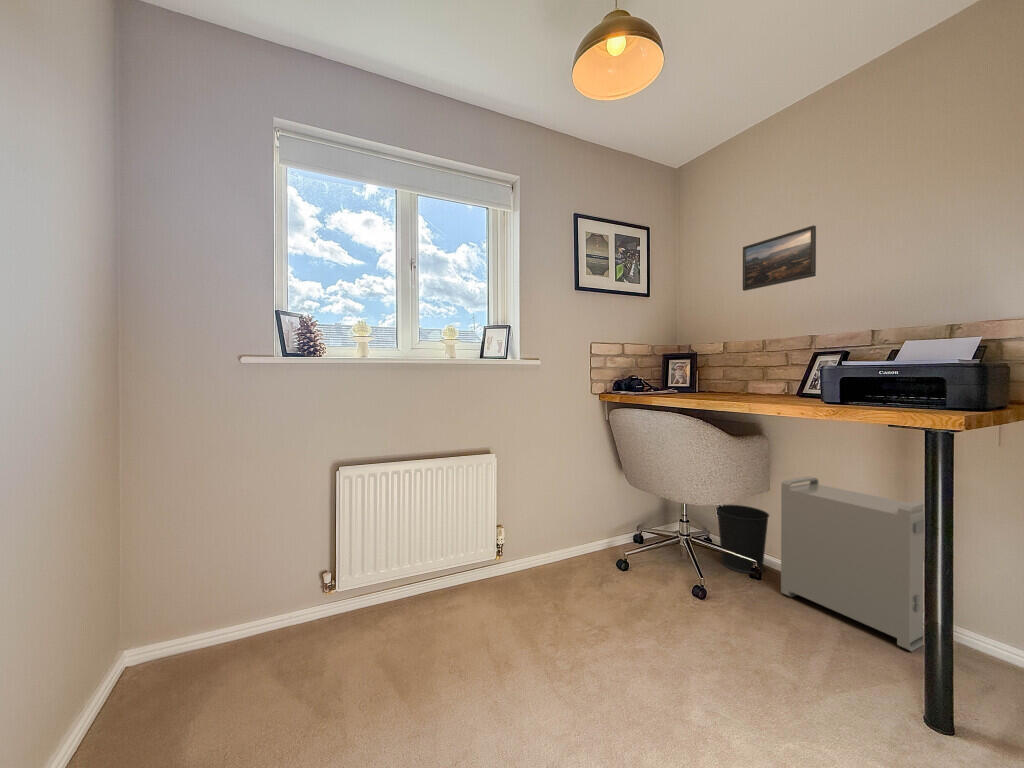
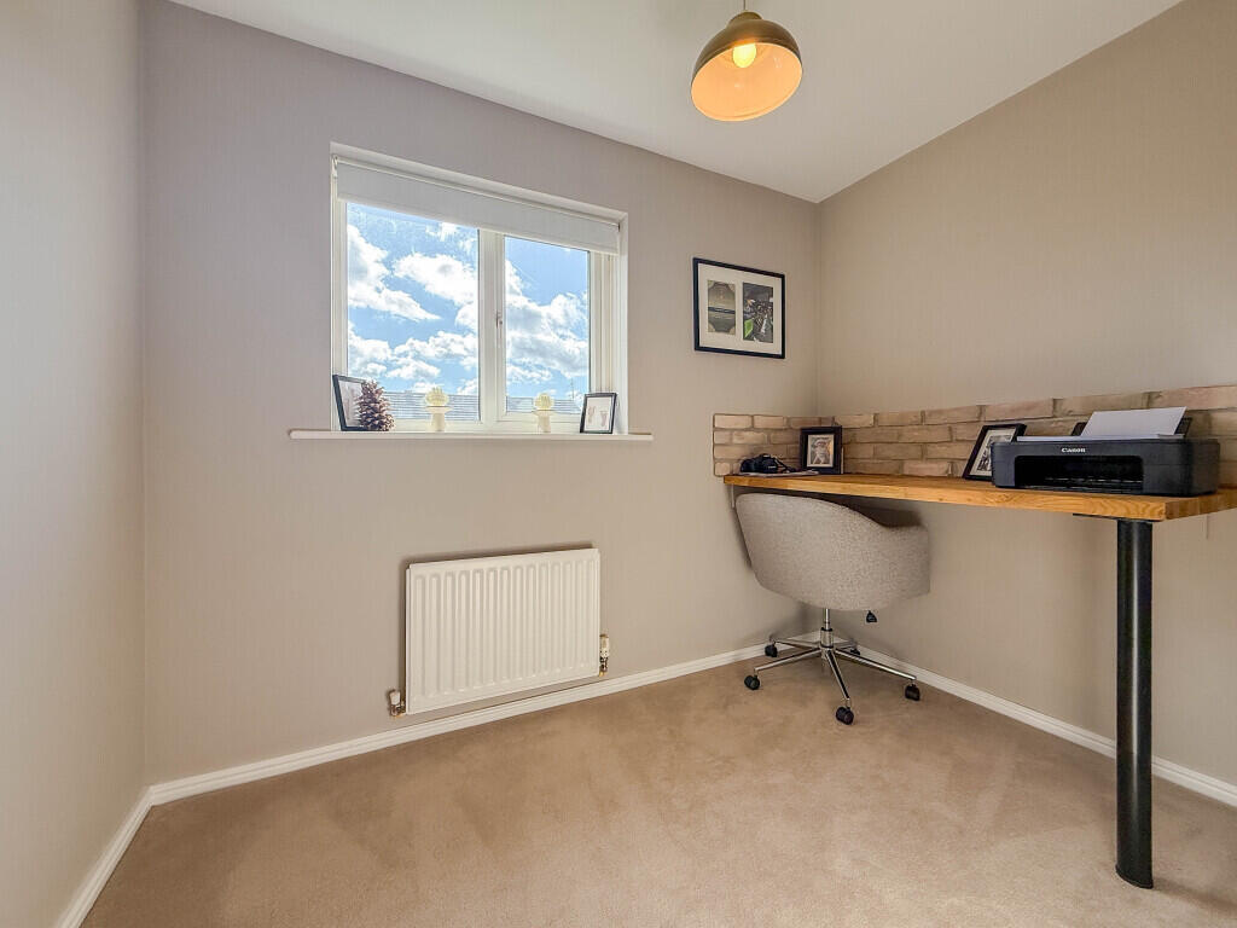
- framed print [742,224,817,292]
- storage bin [780,475,925,653]
- wastebasket [715,504,771,574]
